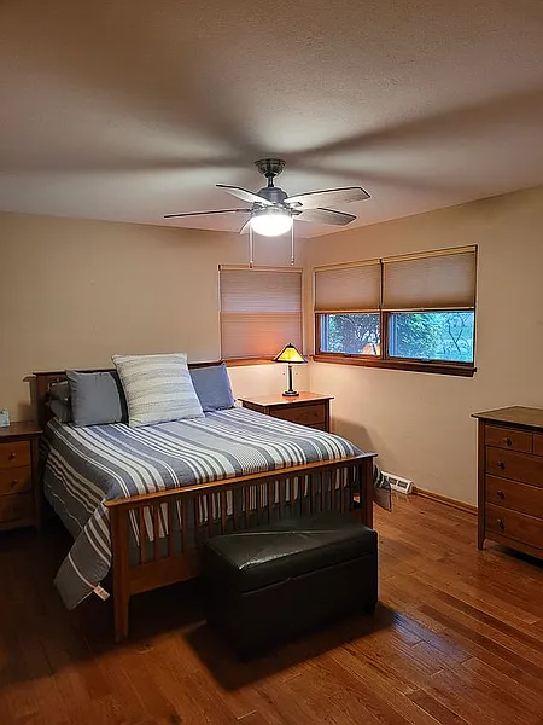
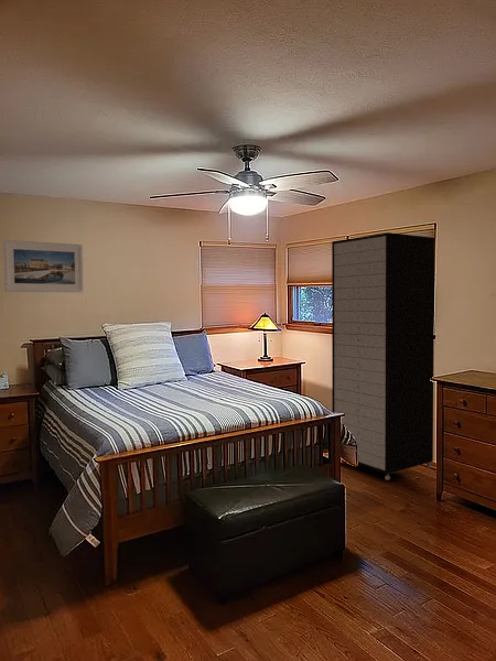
+ storage cabinet [331,231,435,481]
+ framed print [2,239,85,293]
